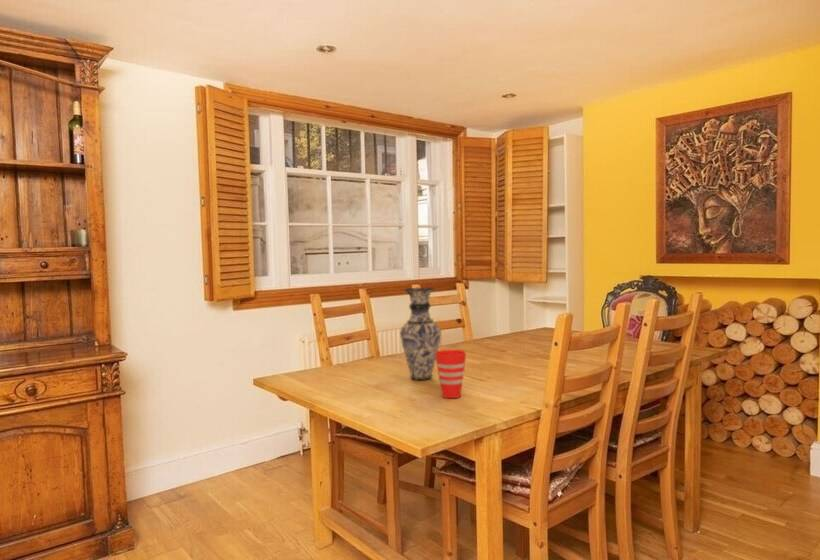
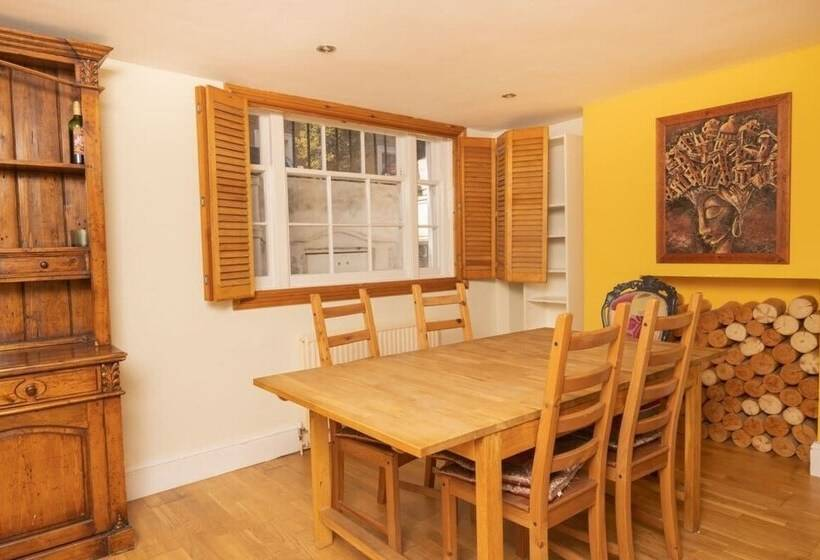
- cup [435,349,467,399]
- vase [399,287,442,381]
